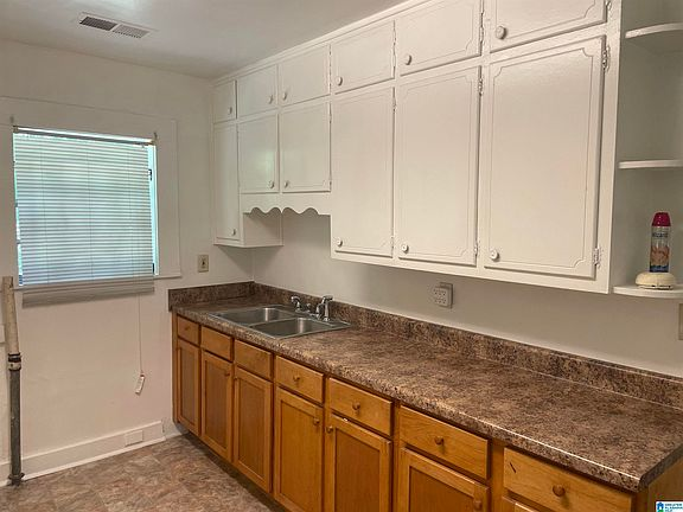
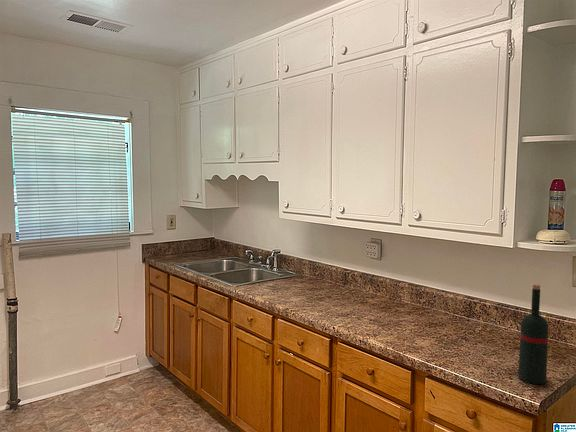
+ wine bottle [517,284,549,385]
